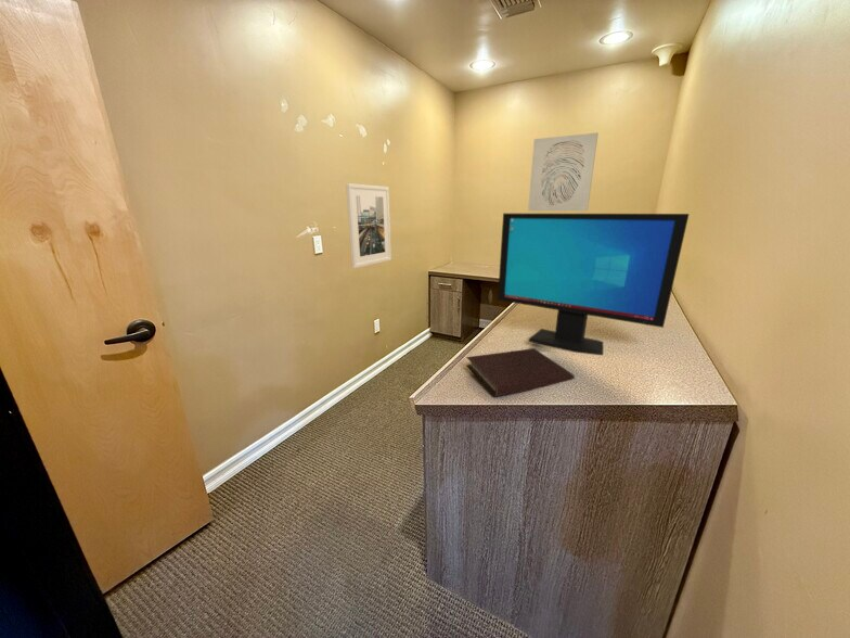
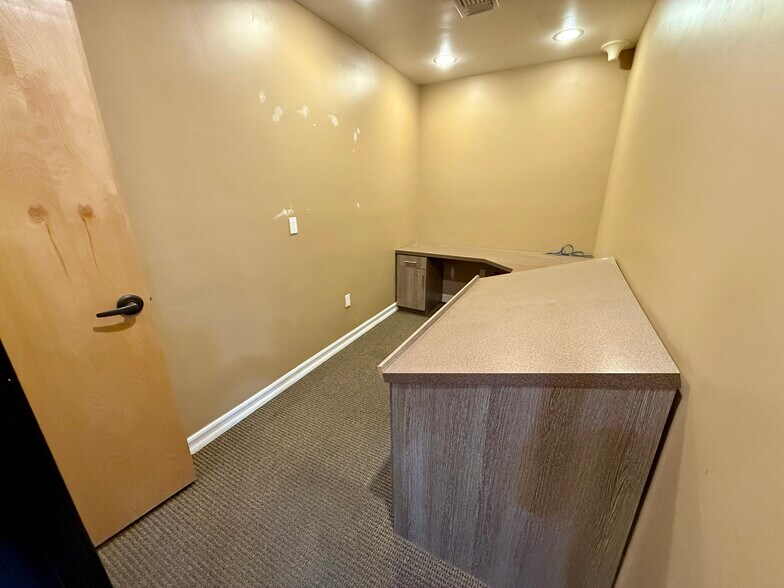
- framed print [345,182,392,269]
- notebook [465,347,576,397]
- wall art [527,131,600,212]
- computer monitor [497,213,691,356]
